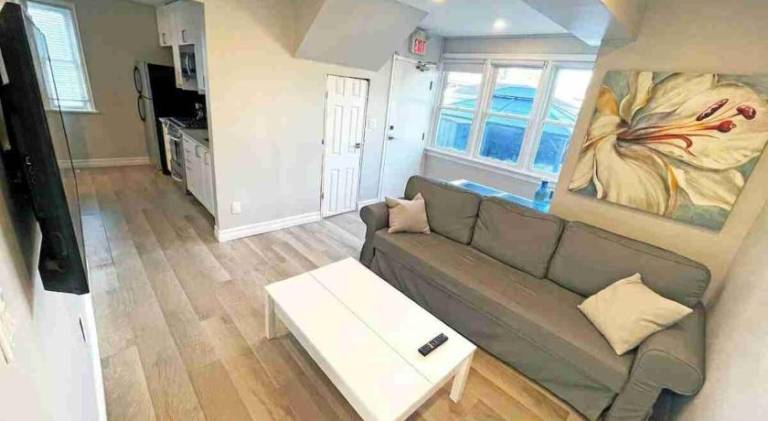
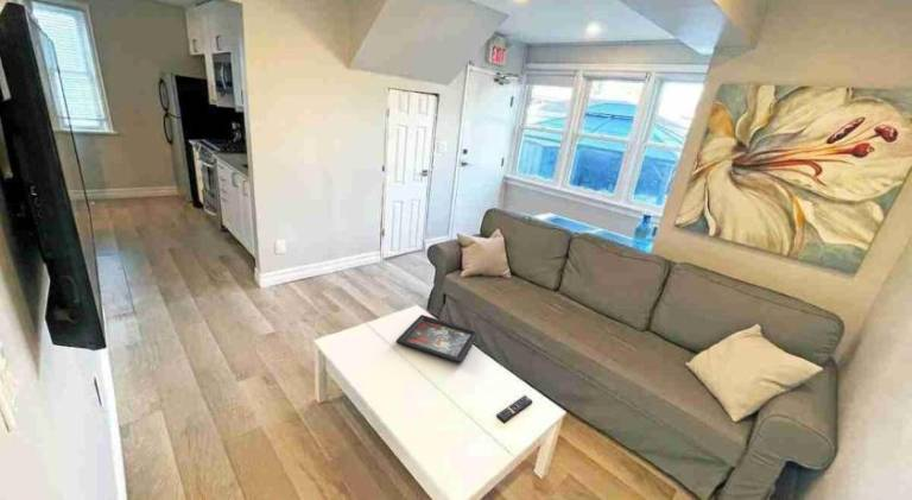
+ decorative tray [395,314,480,365]
